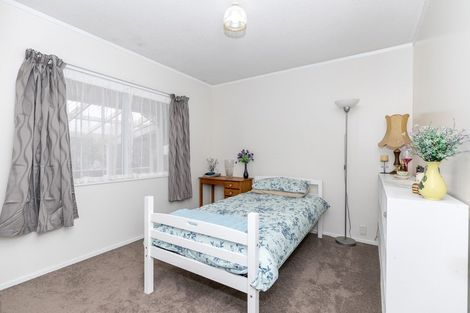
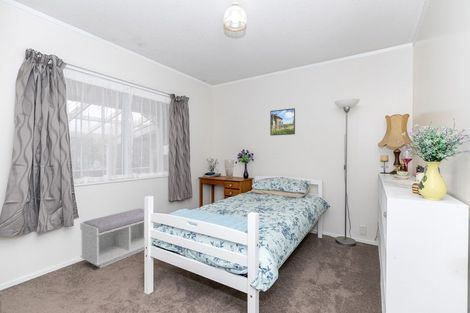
+ bench [79,208,157,269]
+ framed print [269,107,296,137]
